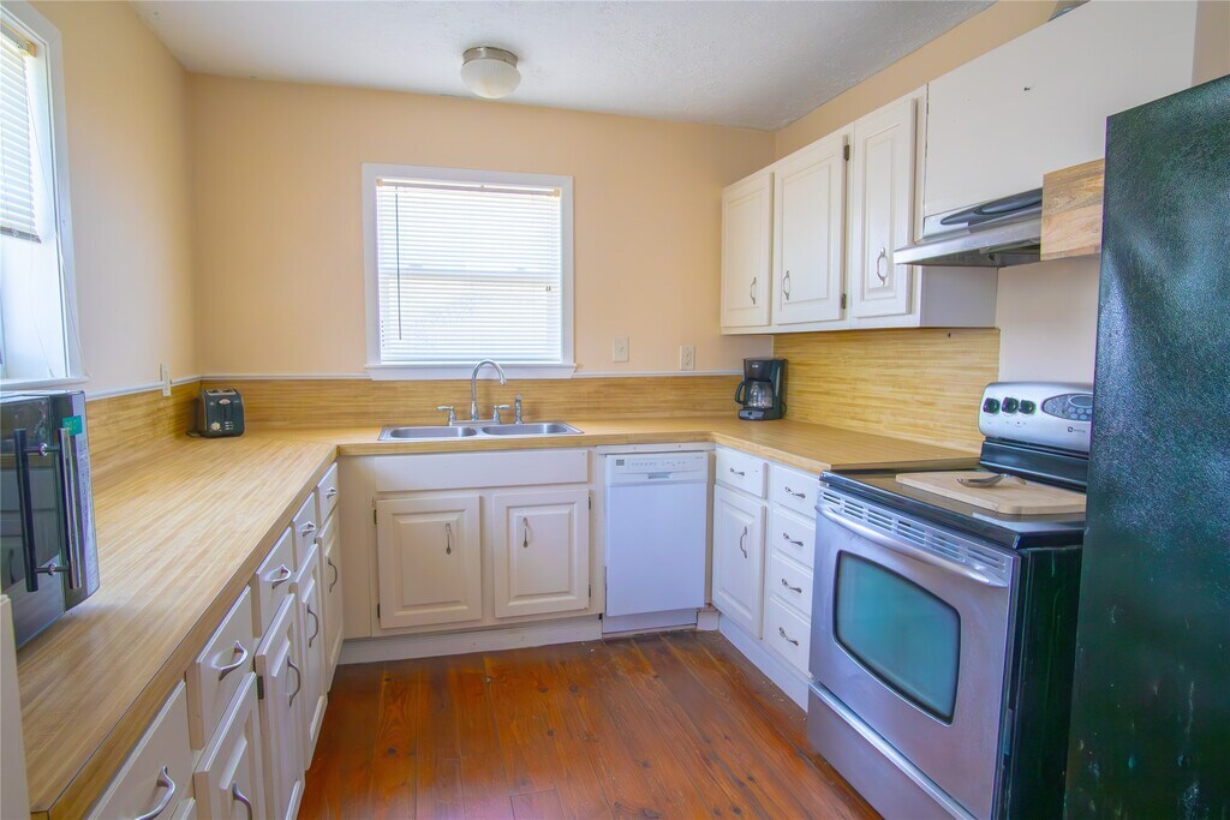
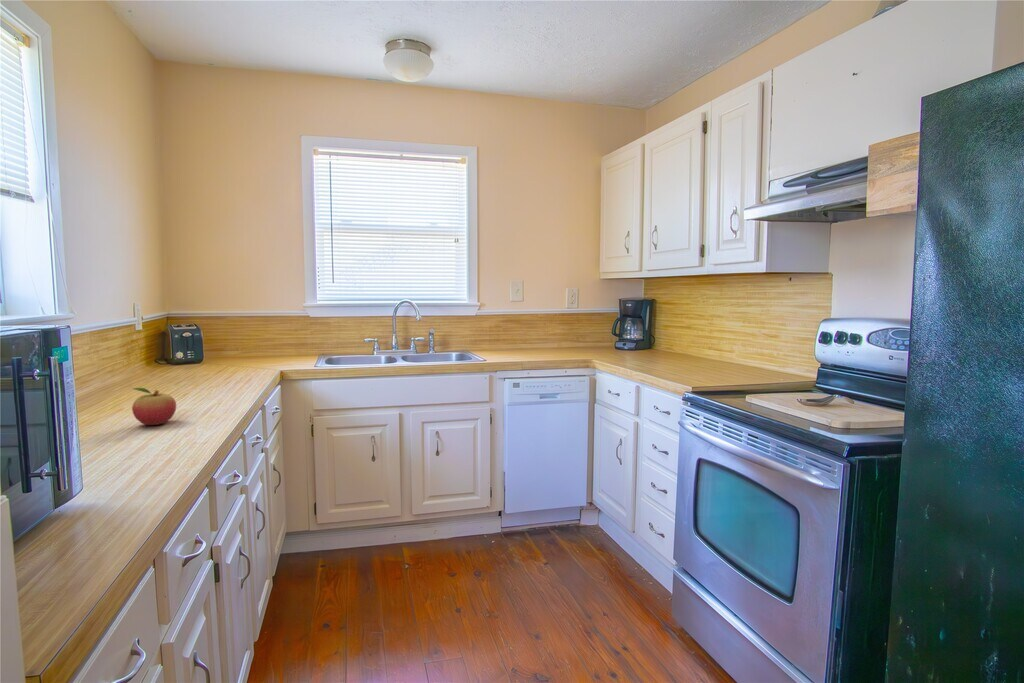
+ fruit [131,387,177,426]
